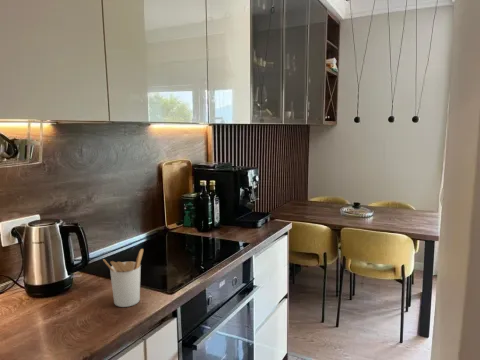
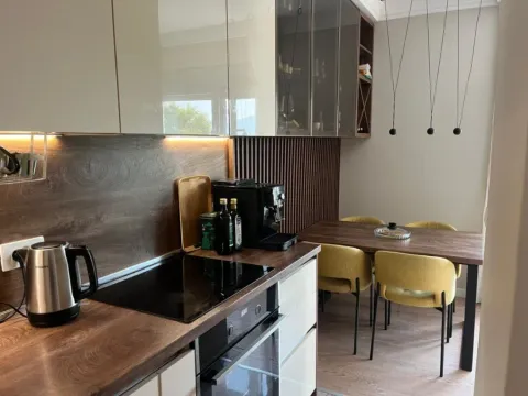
- utensil holder [102,248,144,308]
